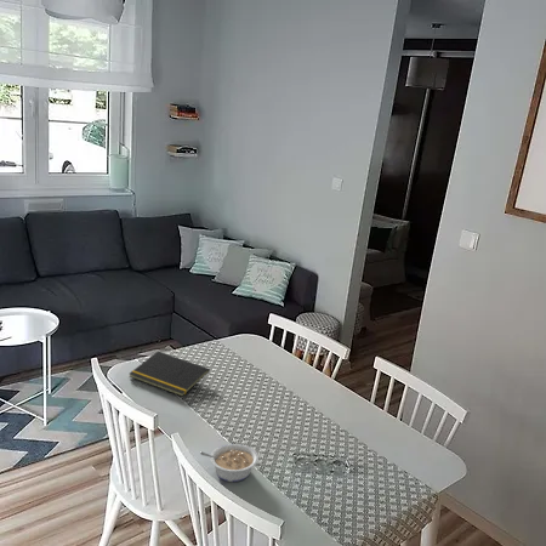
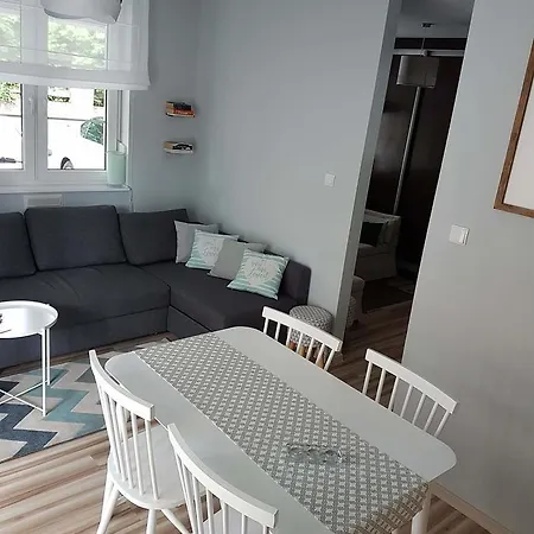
- notepad [129,351,211,398]
- legume [199,443,260,483]
